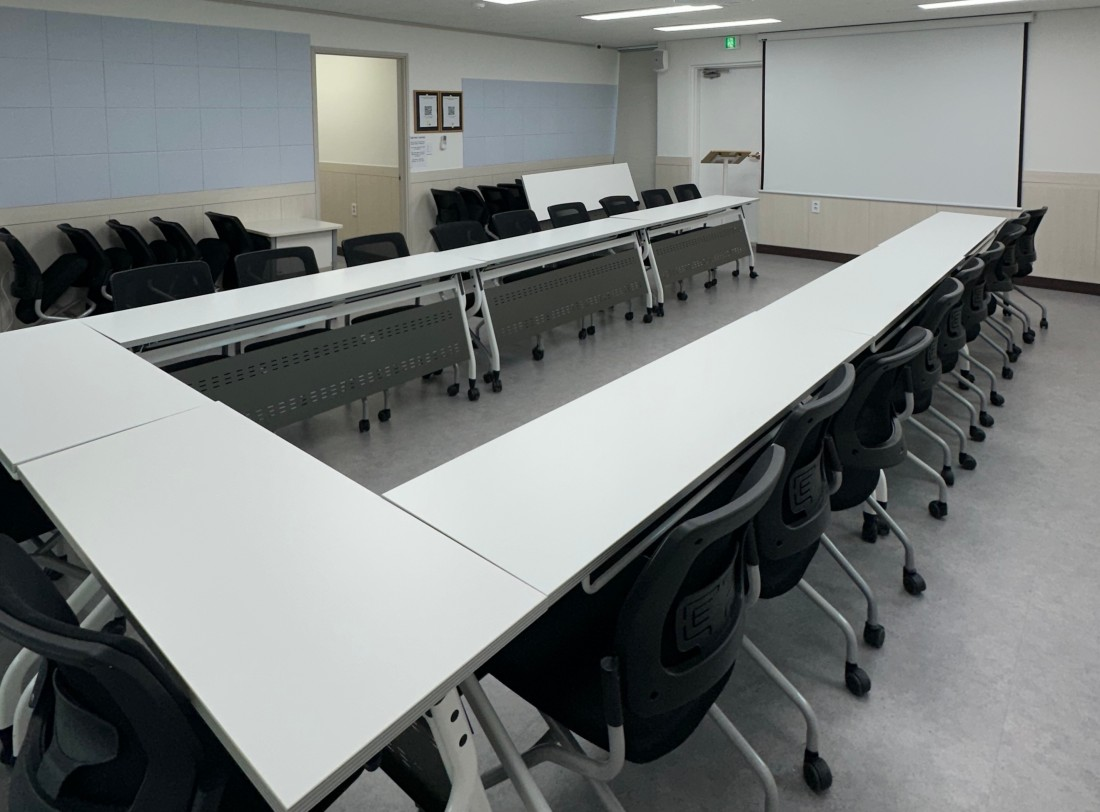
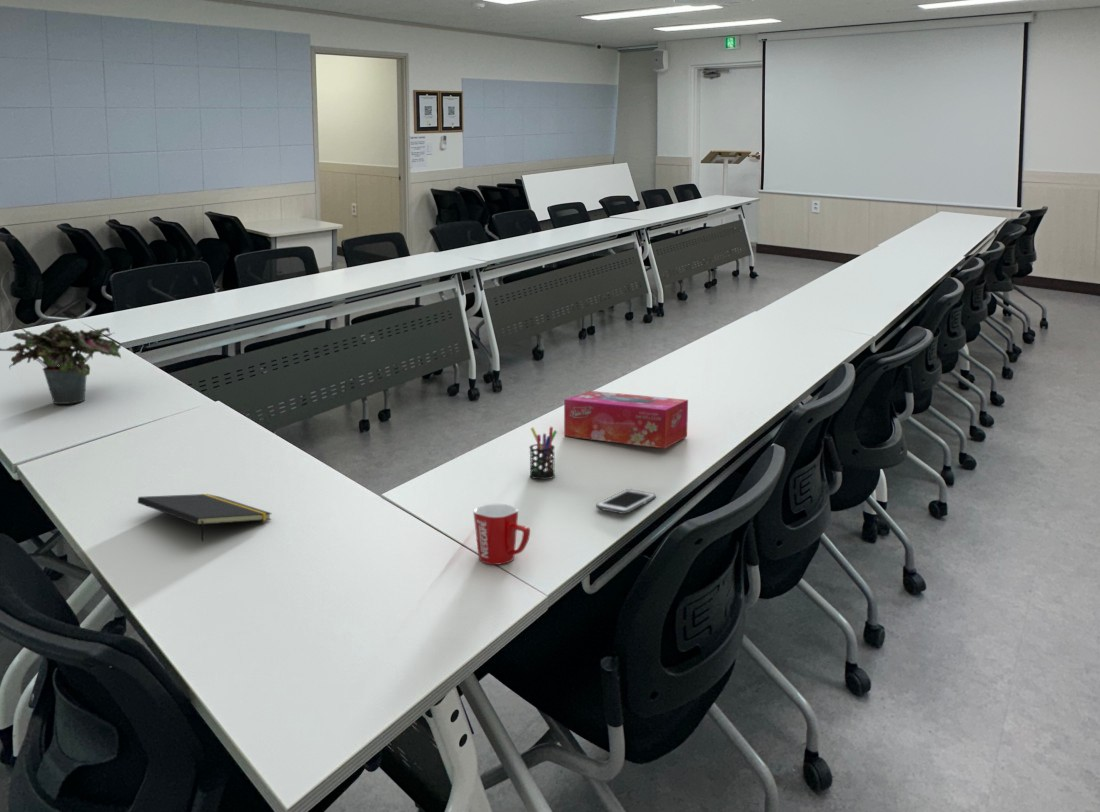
+ potted plant [0,322,124,405]
+ pen holder [528,426,558,480]
+ tissue box [563,390,689,449]
+ cell phone [595,488,657,515]
+ mug [472,502,531,566]
+ notepad [137,493,273,542]
